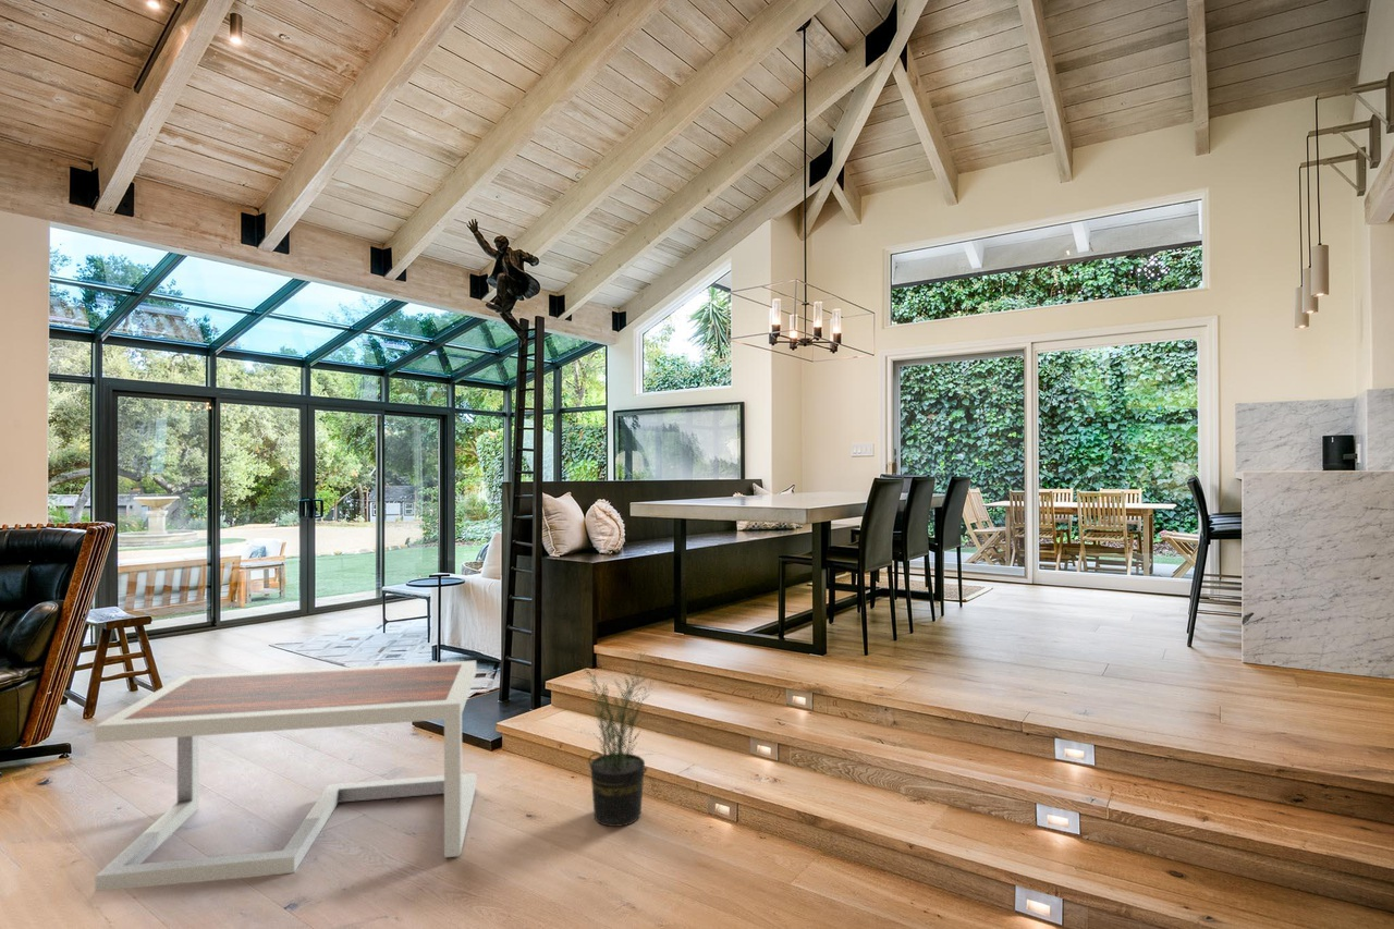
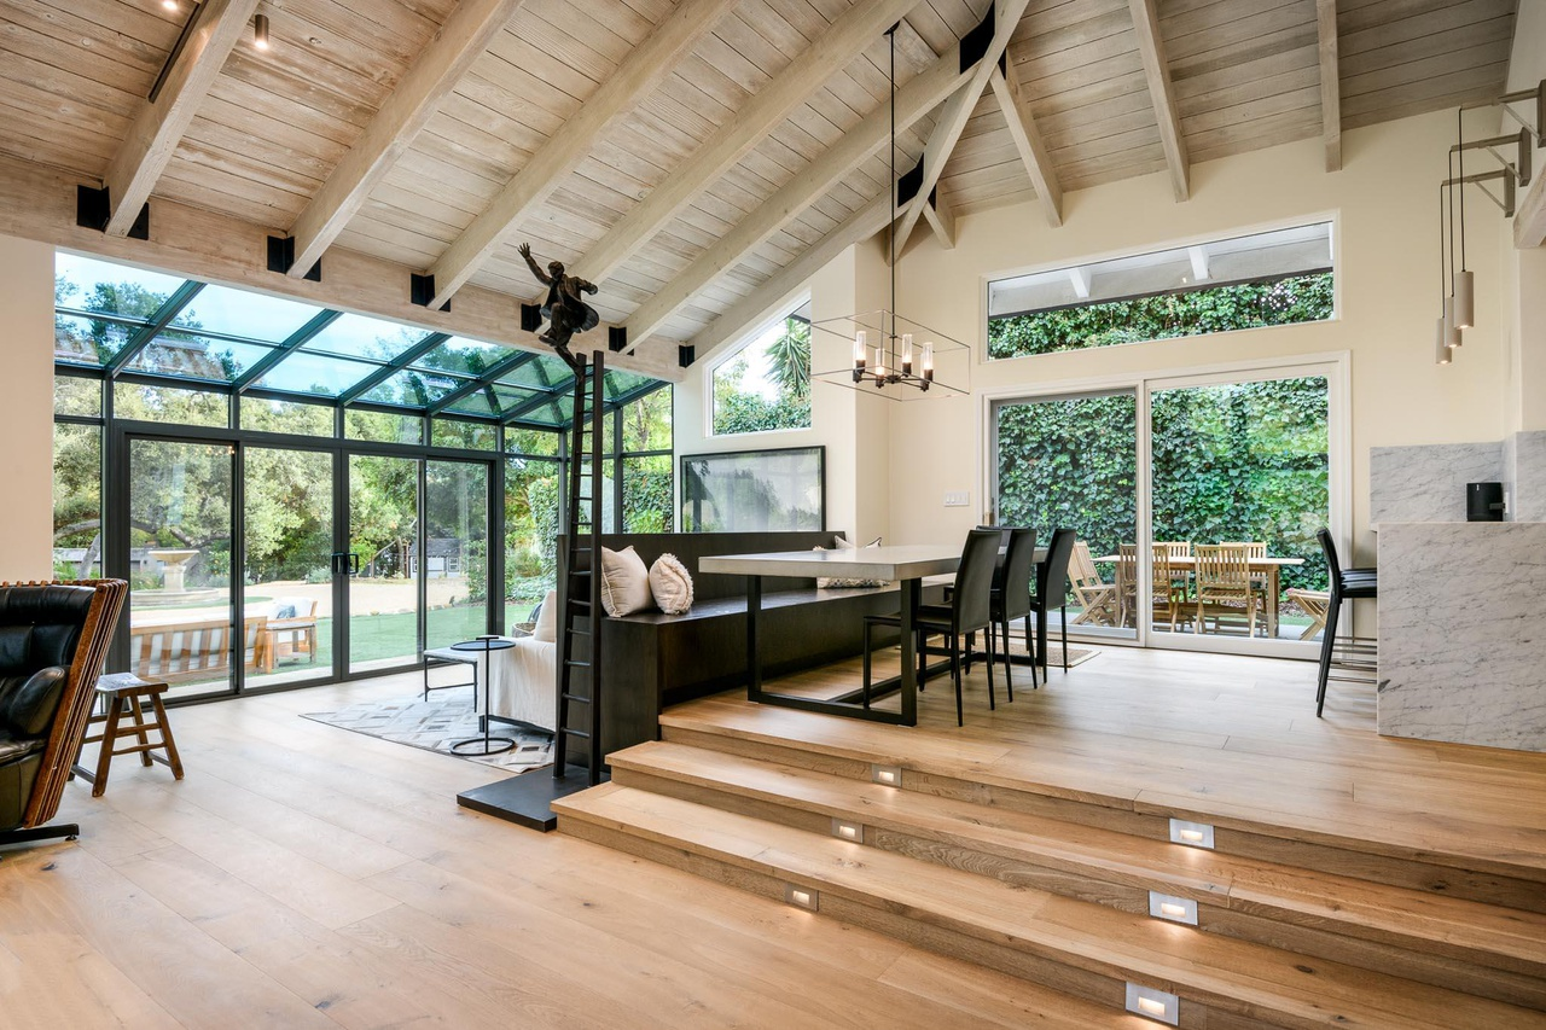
- potted plant [577,652,658,828]
- coffee table [94,660,477,892]
